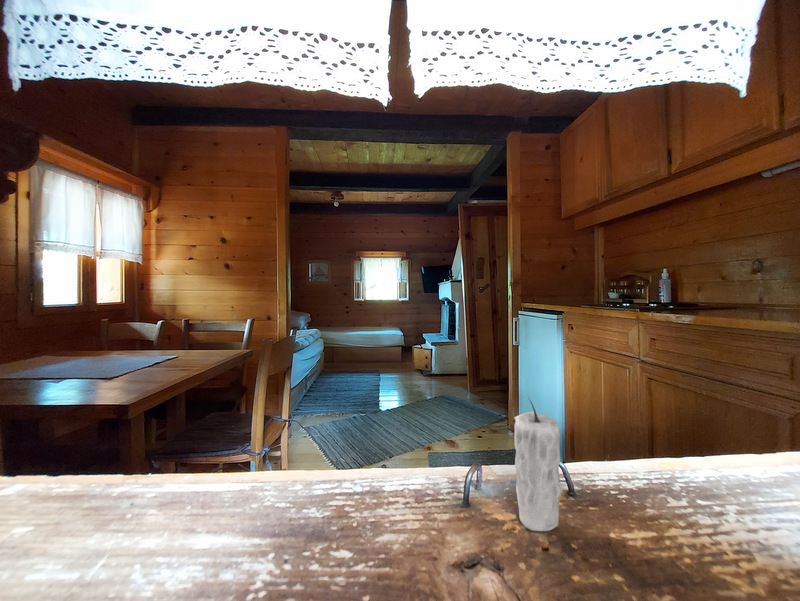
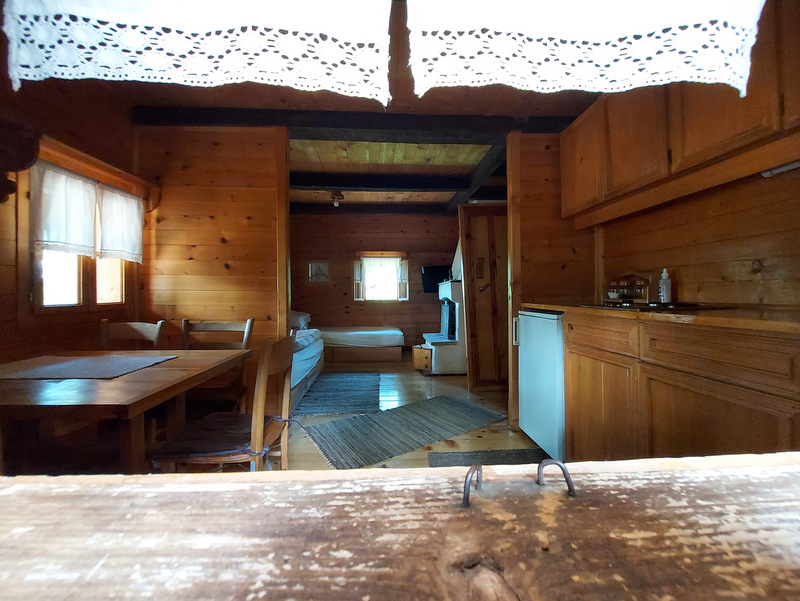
- candle [513,396,562,532]
